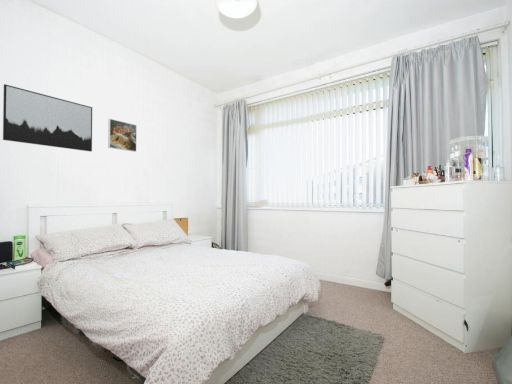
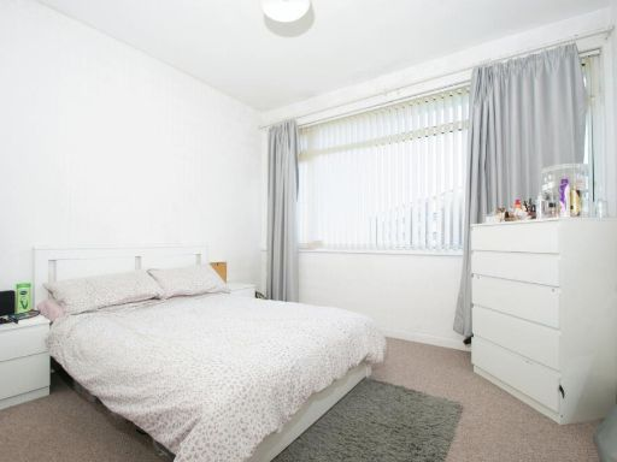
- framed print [107,118,138,153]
- wall art [2,83,93,152]
